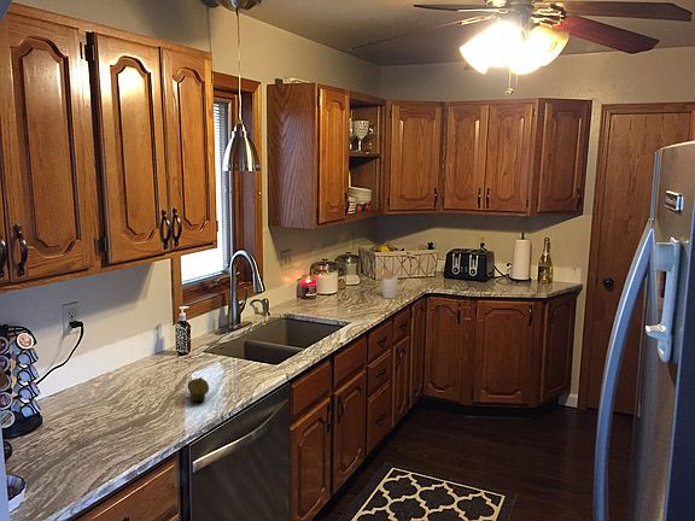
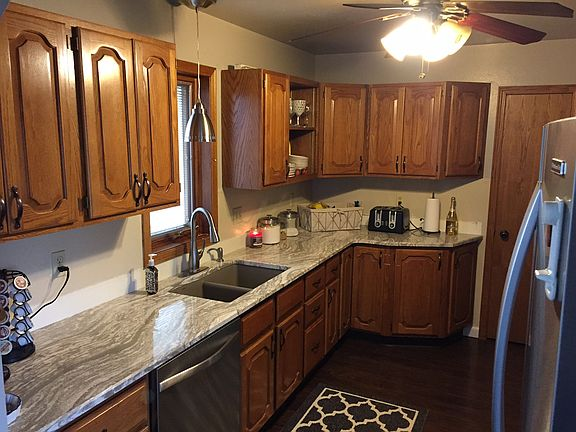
- utensil holder [373,268,399,299]
- fruit [187,376,210,403]
